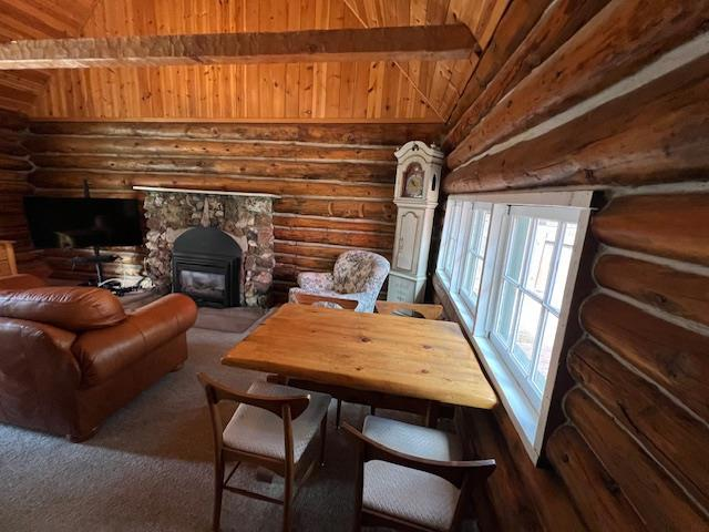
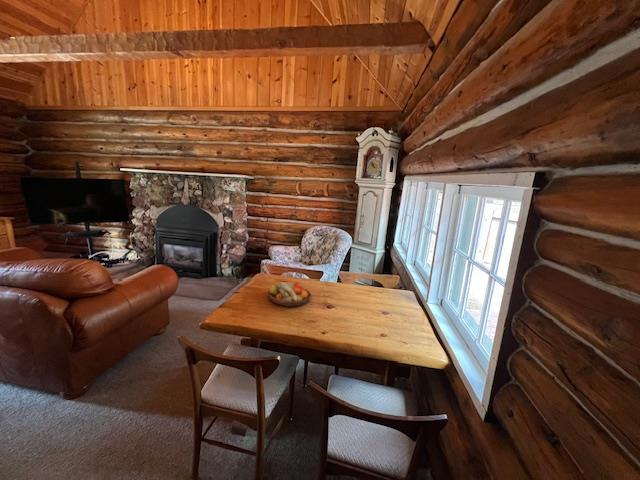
+ fruit bowl [267,281,312,308]
